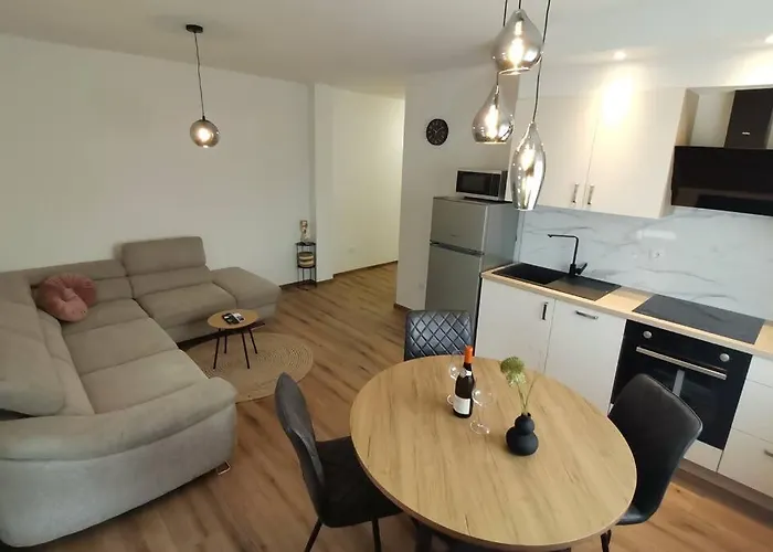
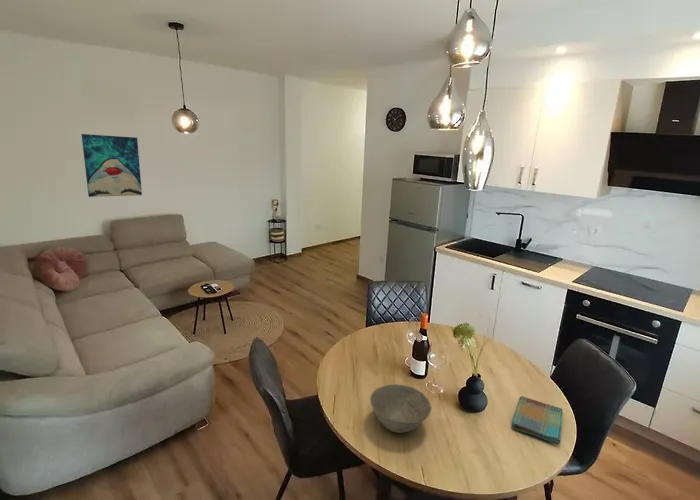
+ wall art [80,133,143,198]
+ bowl [369,383,433,434]
+ dish towel [511,395,563,446]
